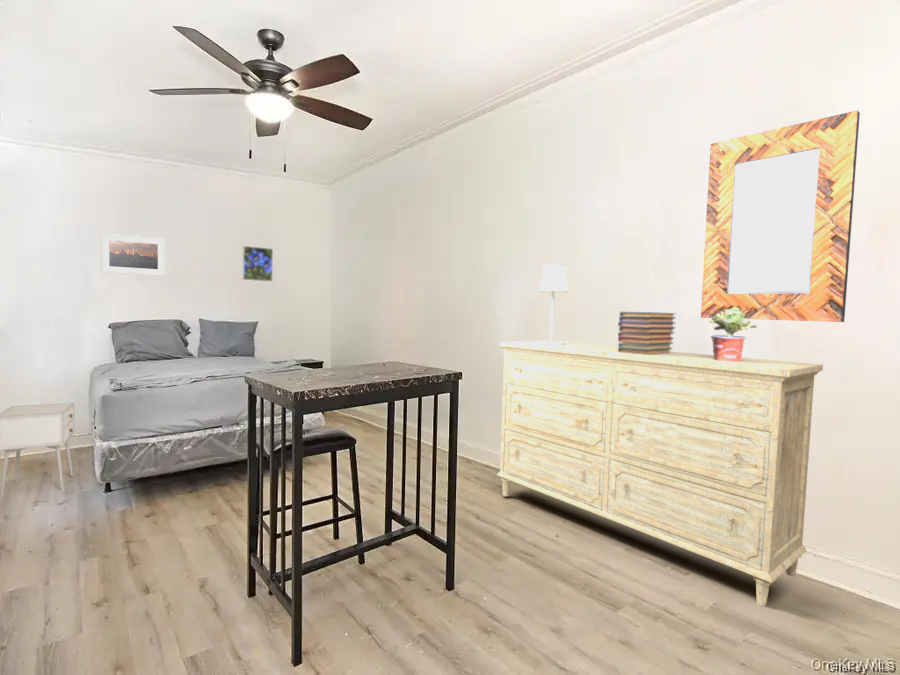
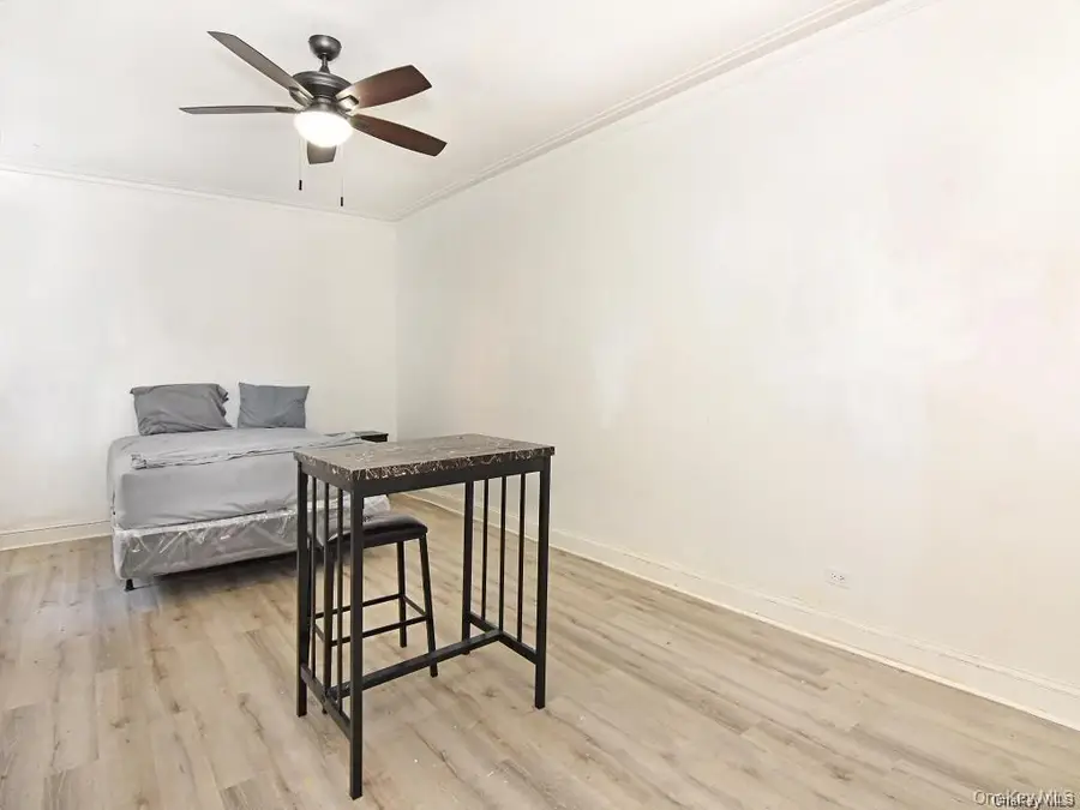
- table lamp [537,263,569,345]
- nightstand [0,402,75,499]
- book stack [617,311,677,355]
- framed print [100,231,166,277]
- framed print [241,245,274,283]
- potted plant [708,308,758,362]
- dresser [496,340,824,608]
- home mirror [700,109,861,323]
